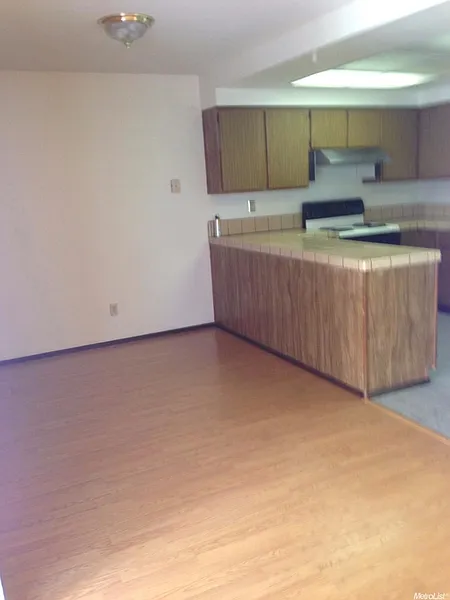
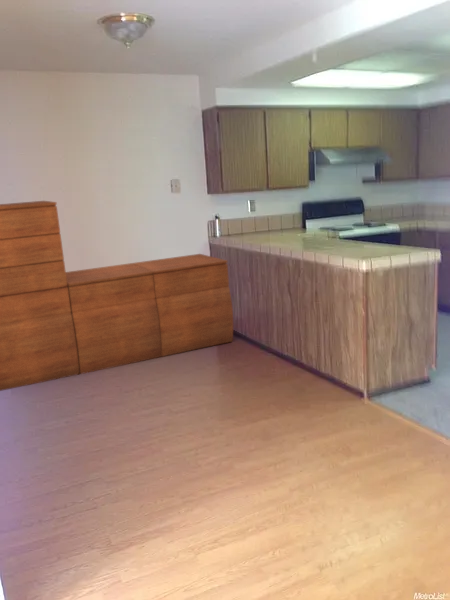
+ storage cabinet [0,200,234,392]
